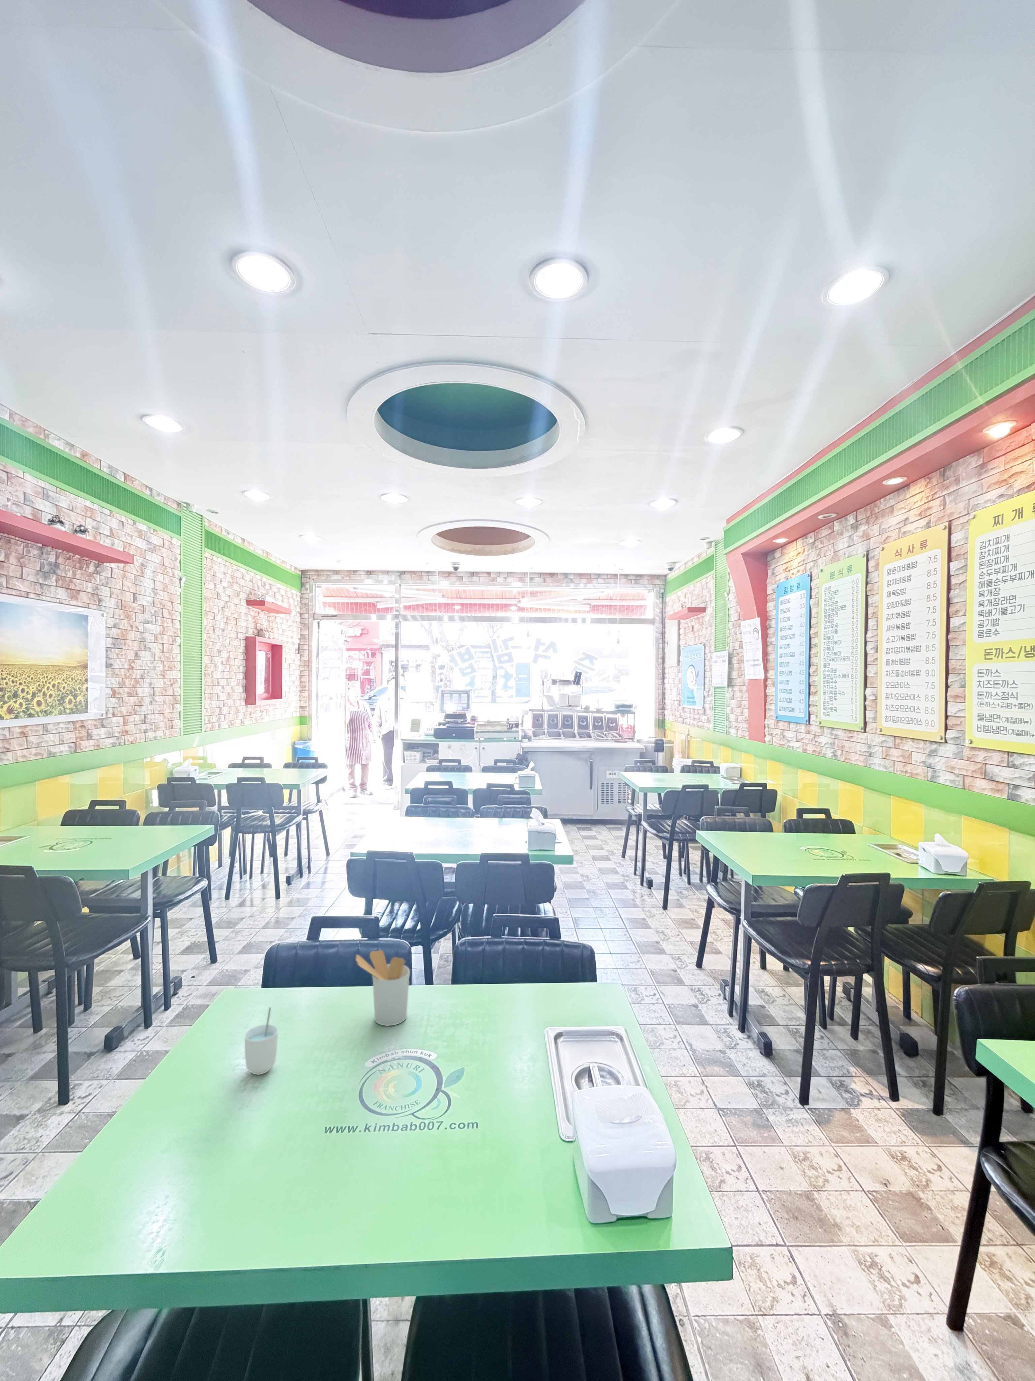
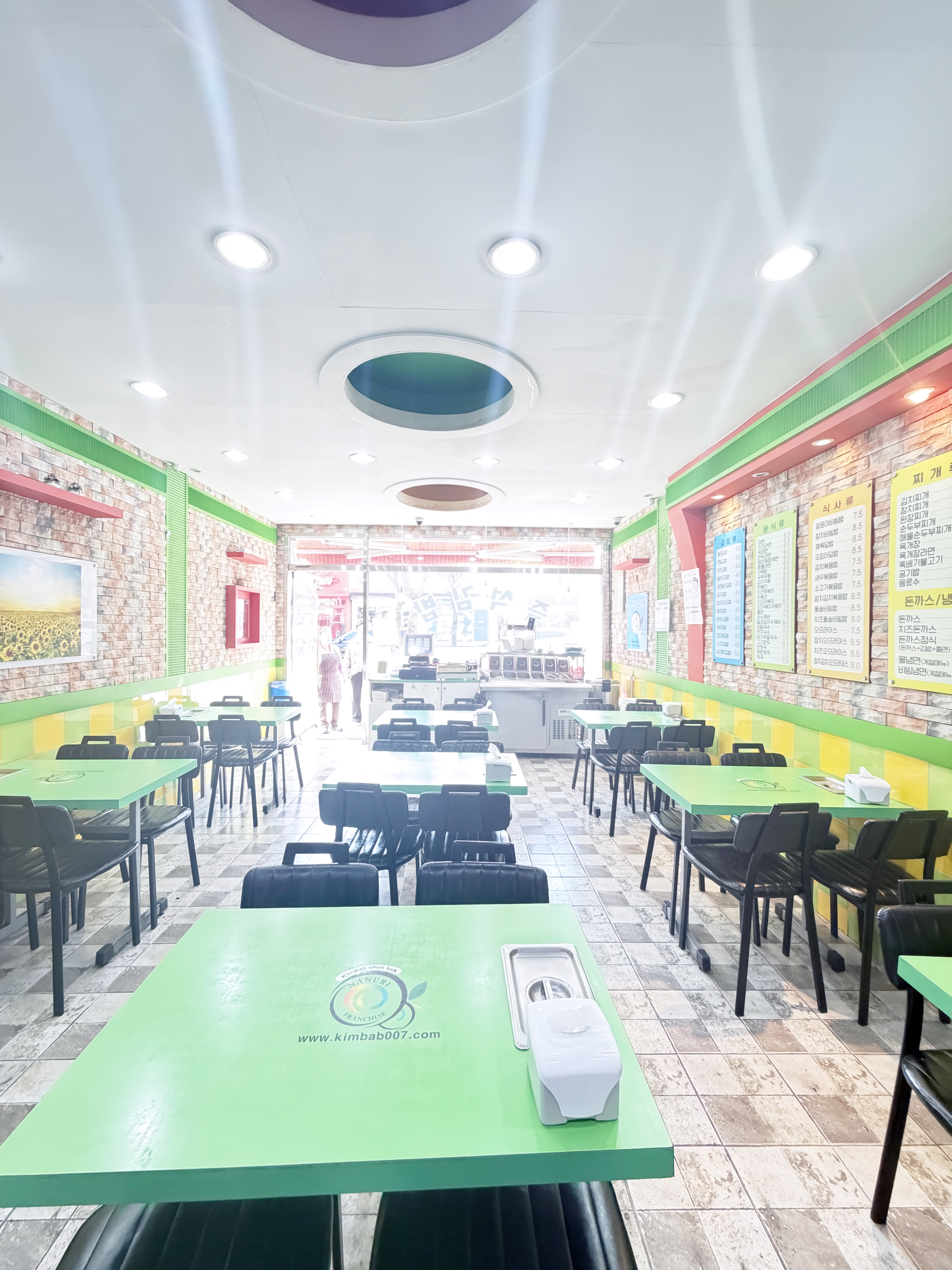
- cup [245,1007,278,1074]
- utensil holder [356,949,410,1027]
